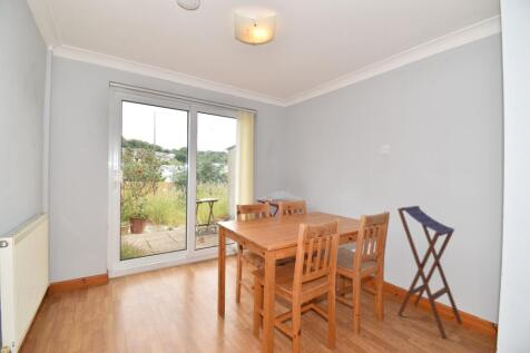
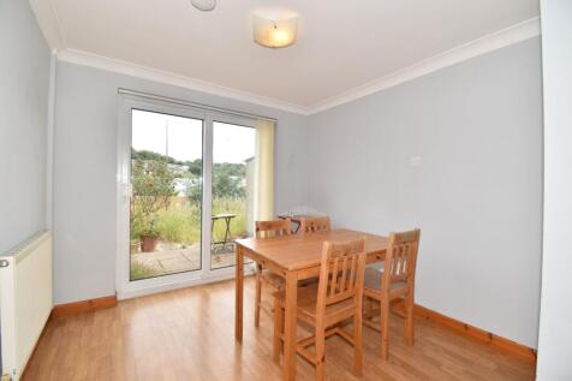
- stool [396,205,463,340]
